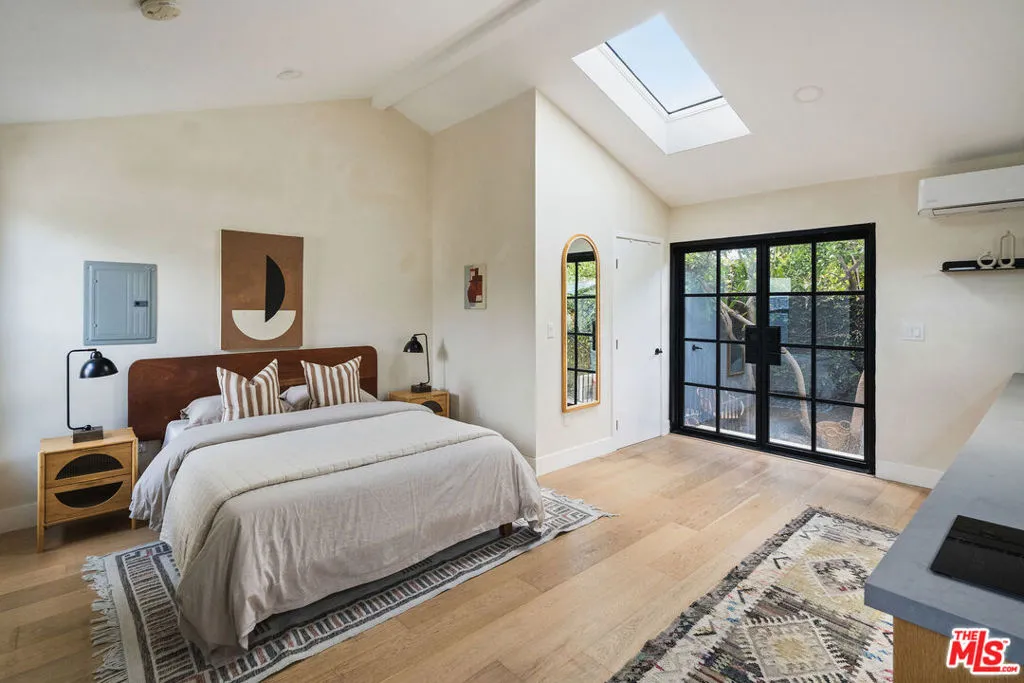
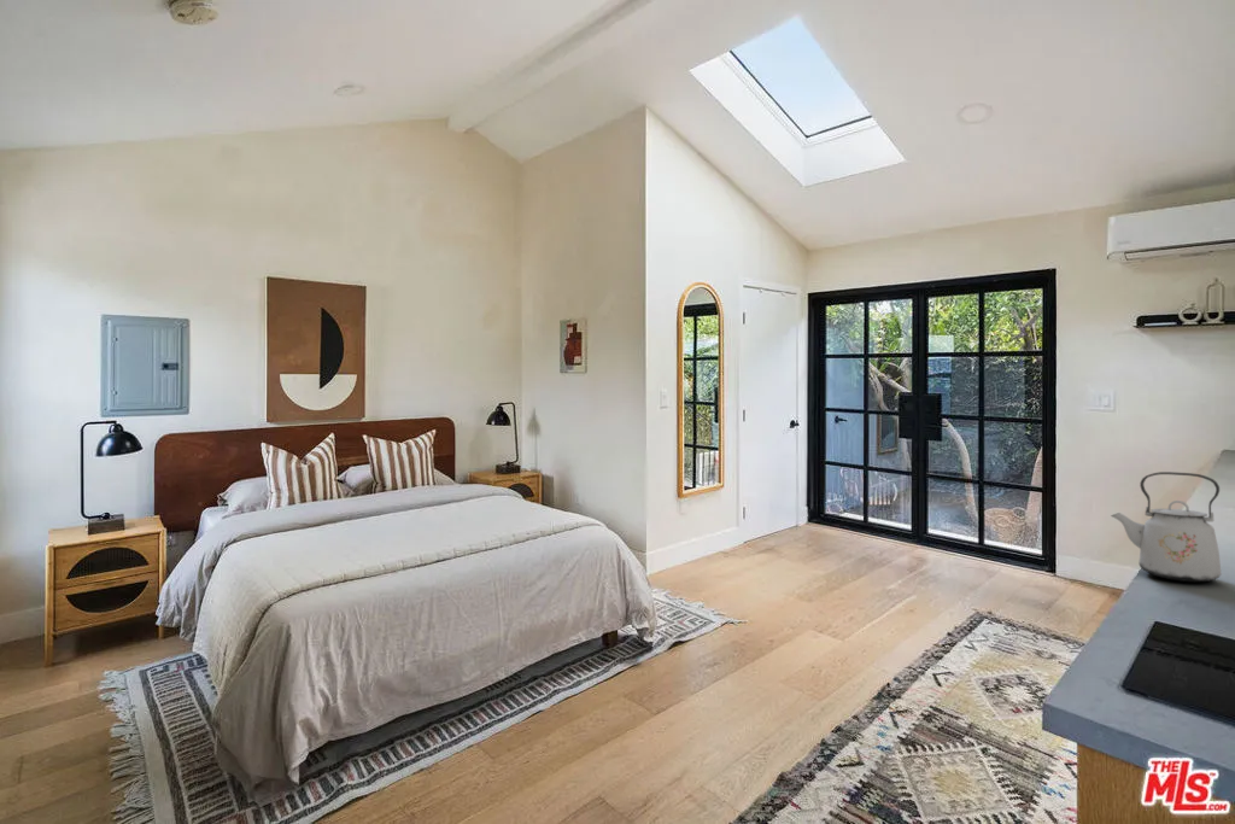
+ kettle [1110,471,1223,583]
